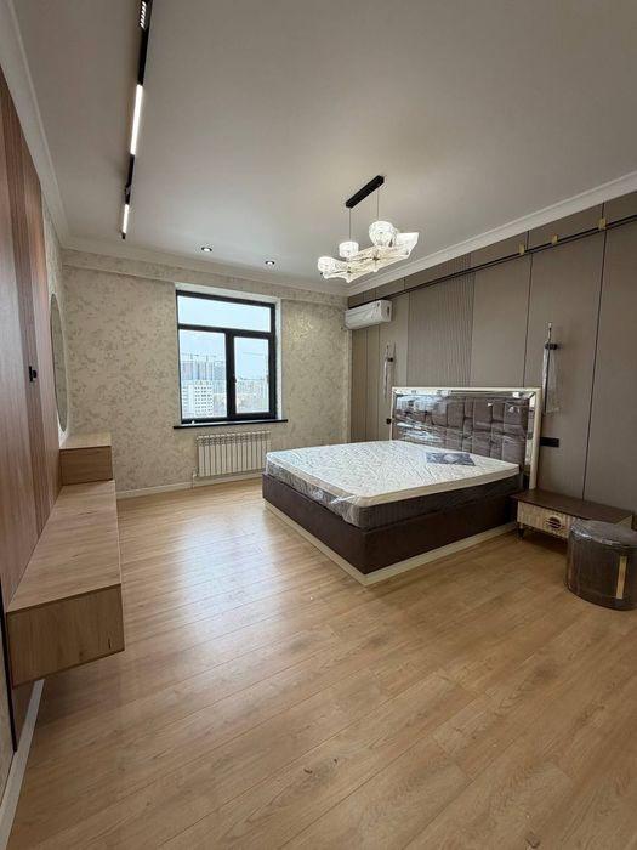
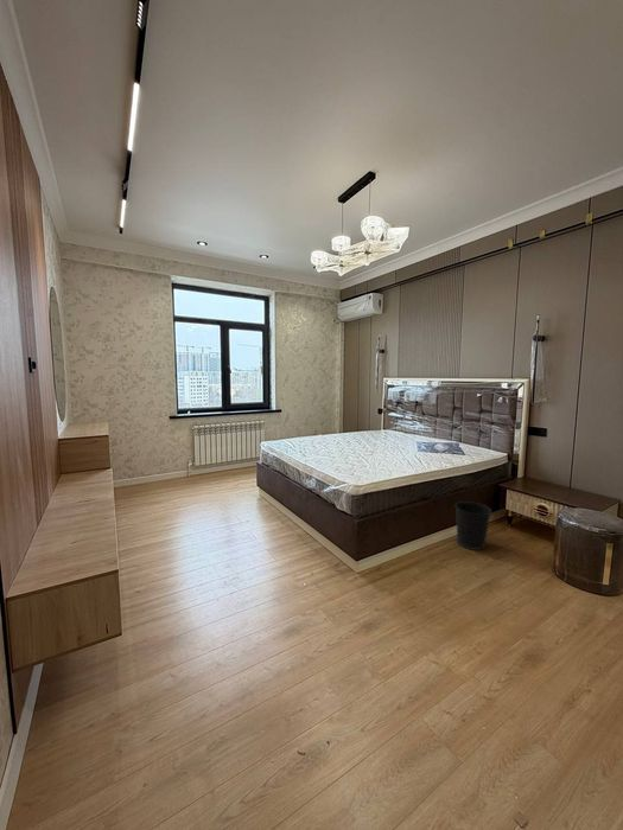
+ wastebasket [454,500,492,551]
